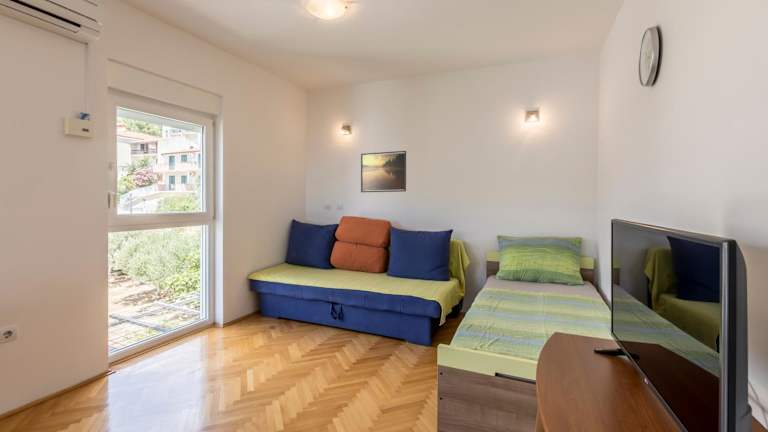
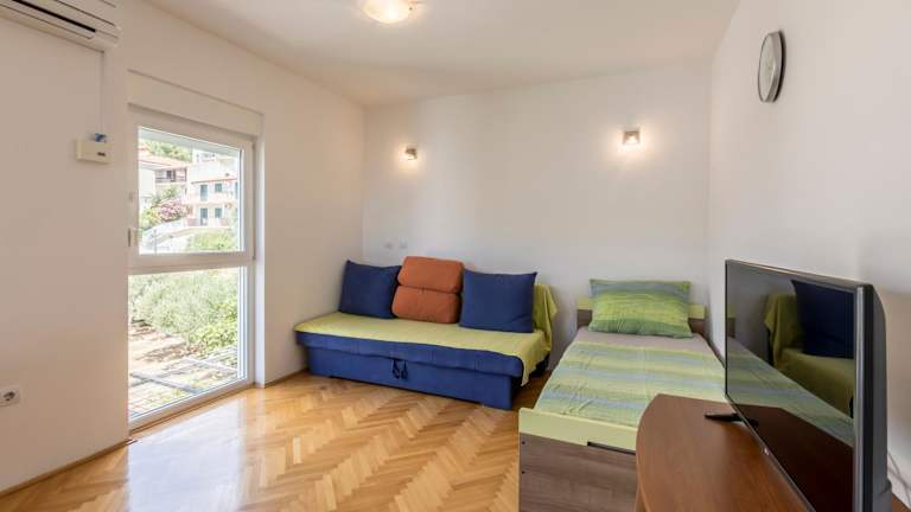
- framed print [360,150,407,193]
